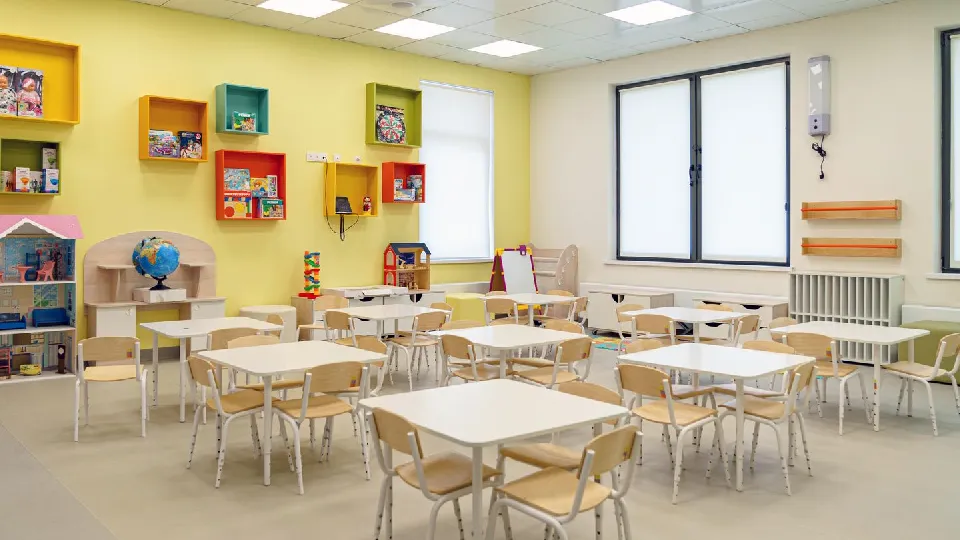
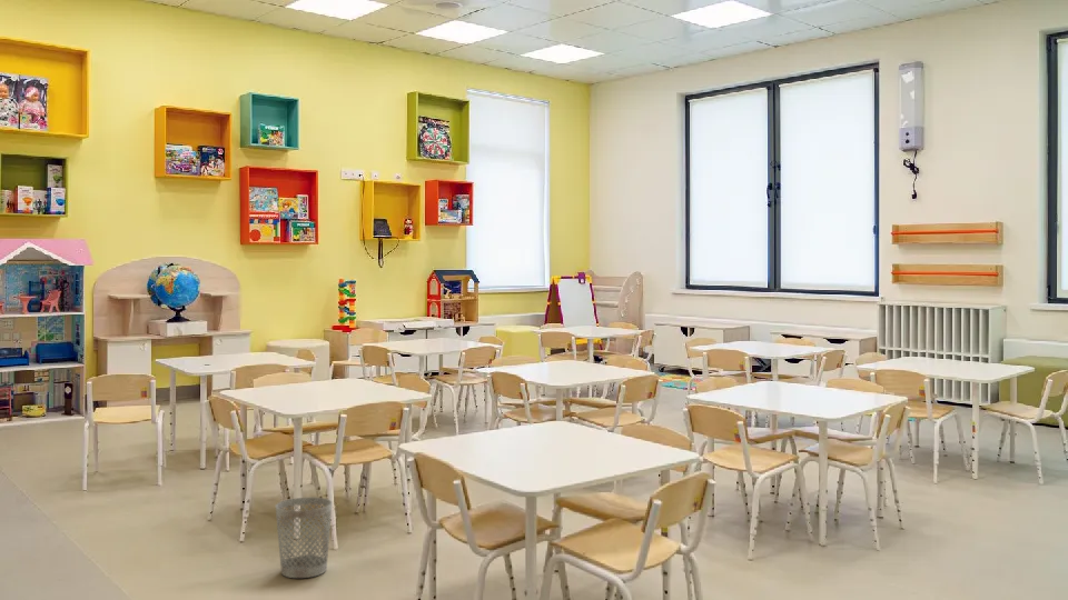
+ wastebasket [275,497,333,579]
